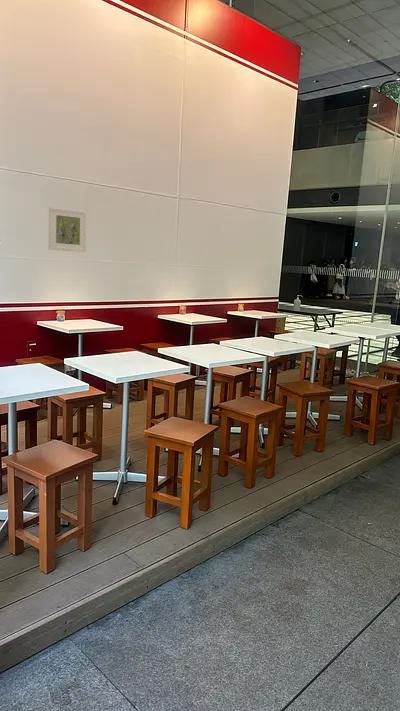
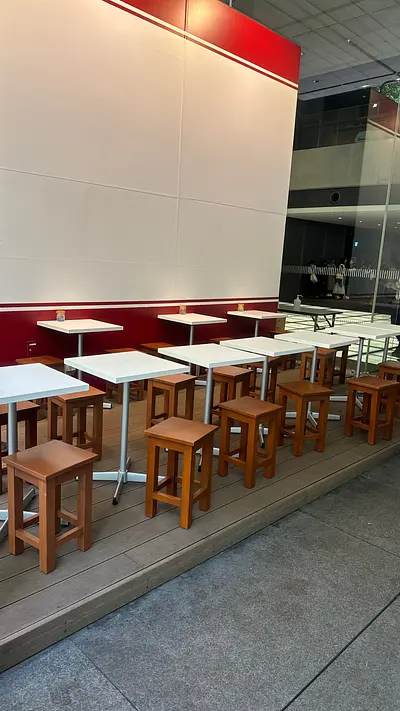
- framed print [48,206,88,253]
